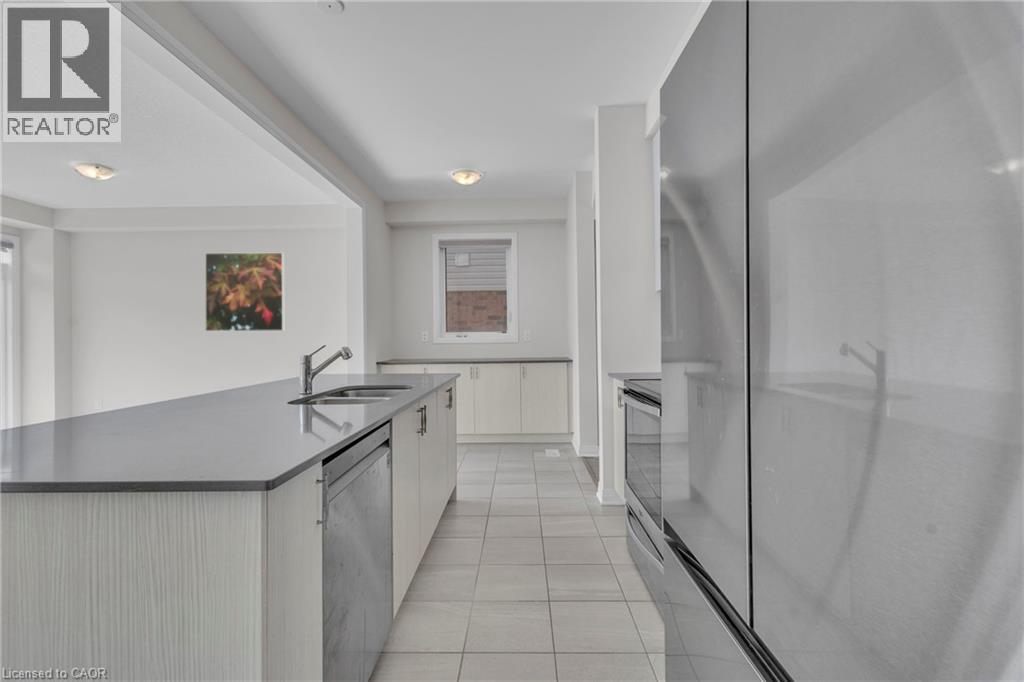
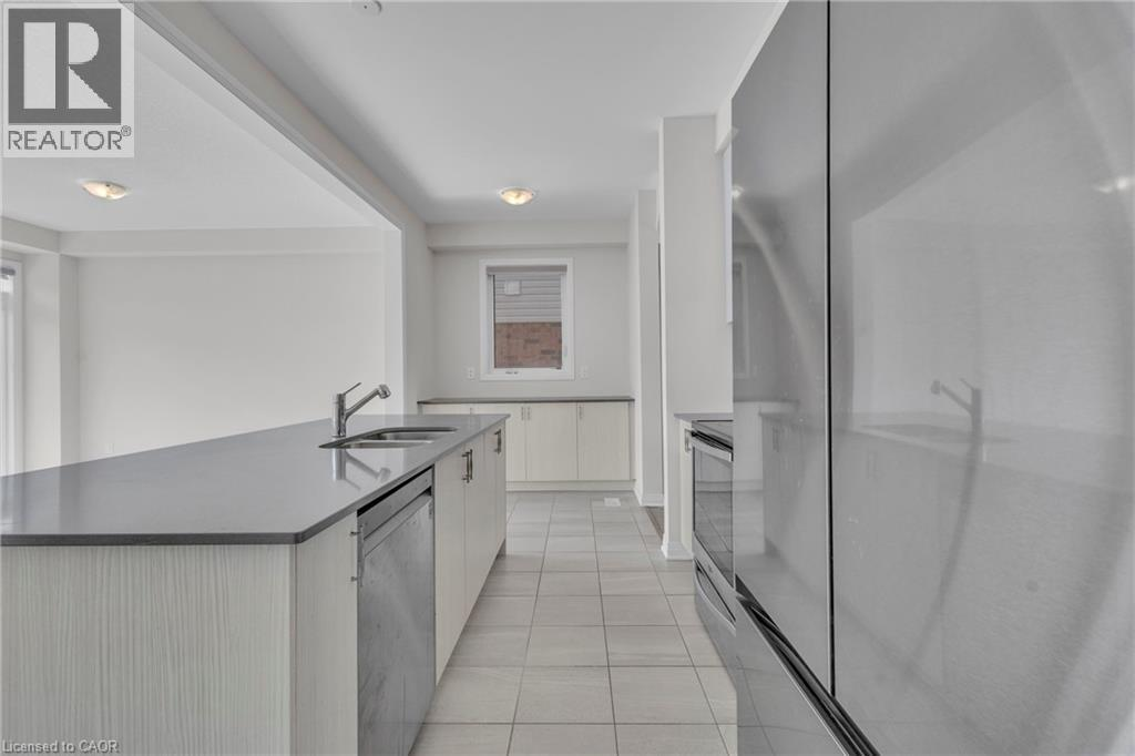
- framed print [204,252,285,332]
